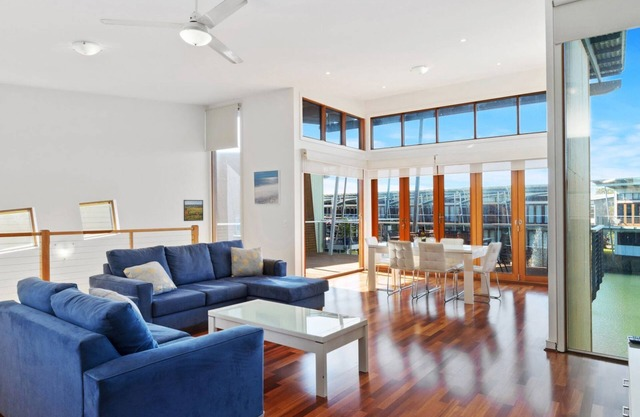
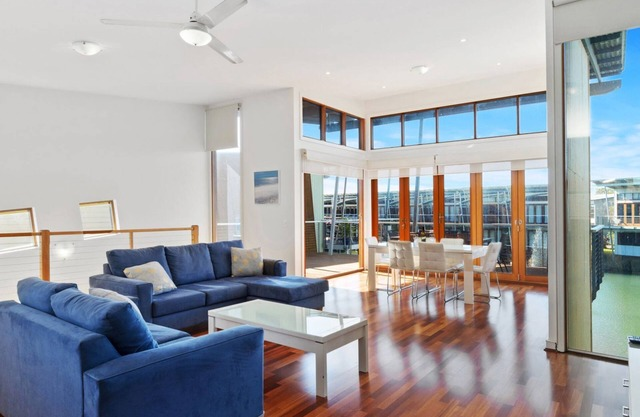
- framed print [183,199,204,222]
